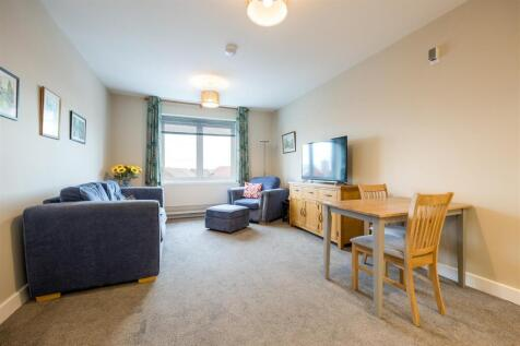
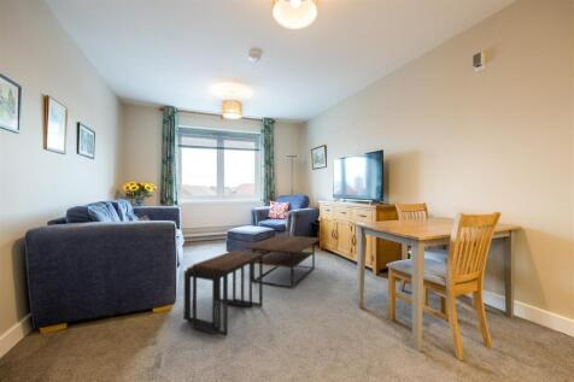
+ coffee table [182,234,322,337]
